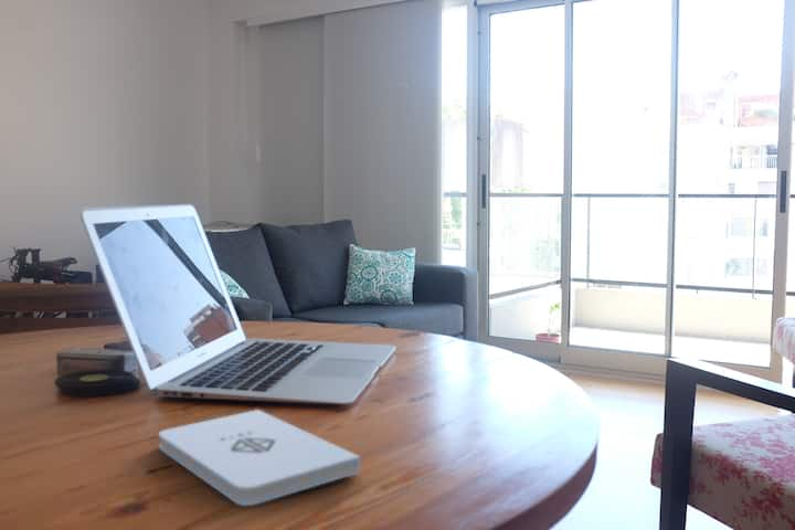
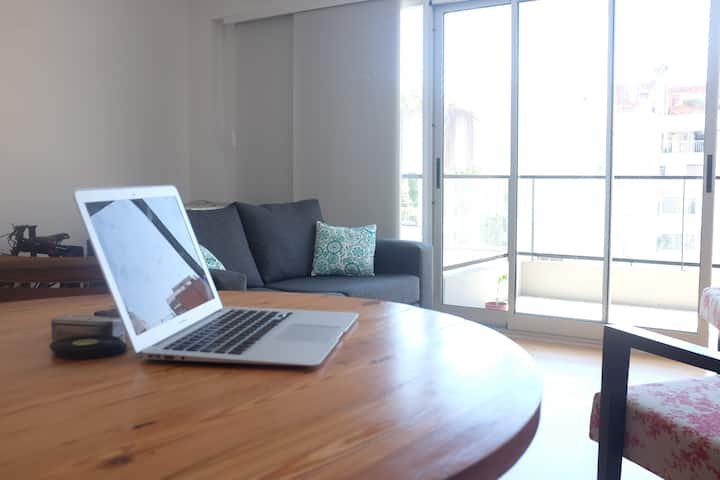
- notepad [158,409,361,507]
